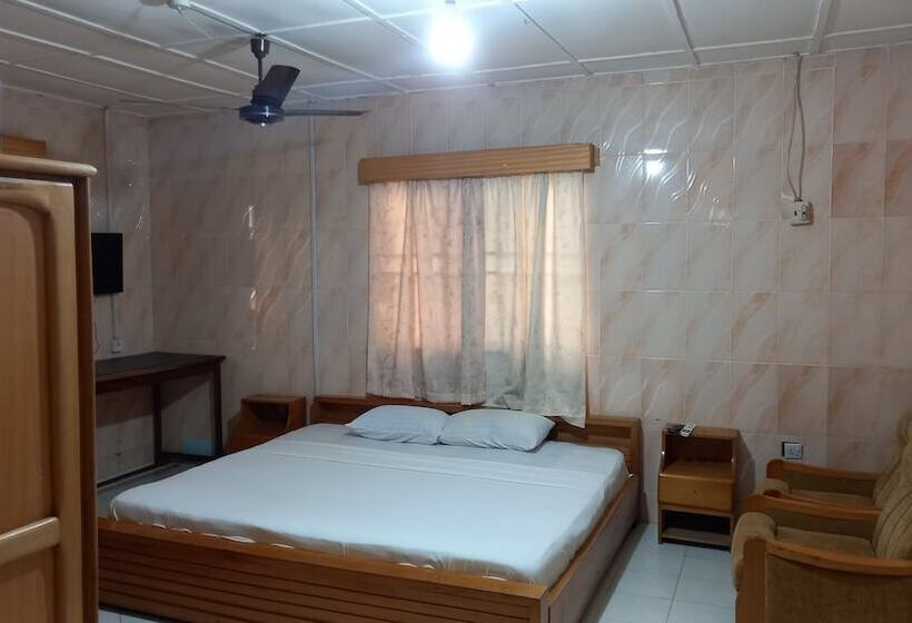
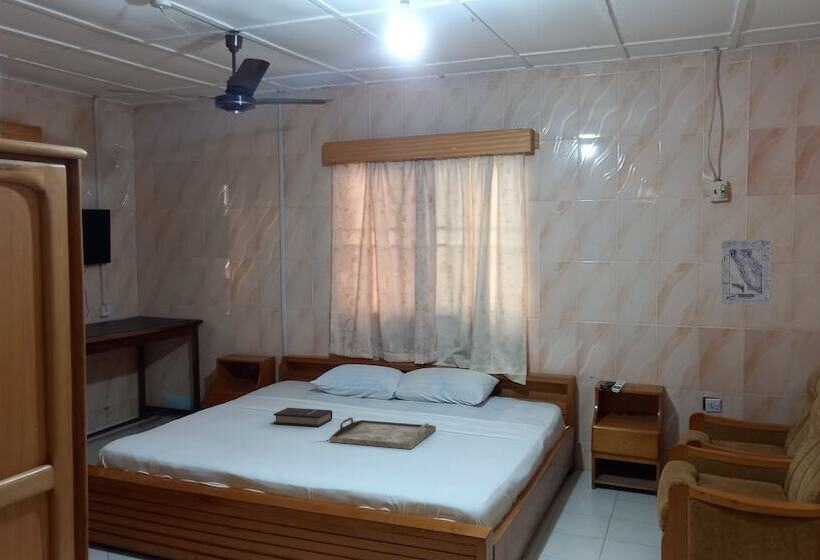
+ book [273,407,333,428]
+ serving tray [329,416,437,450]
+ wall art [721,238,772,306]
